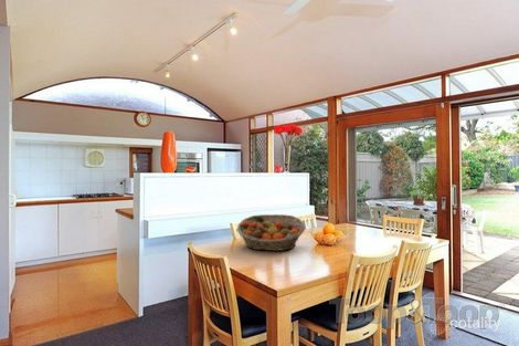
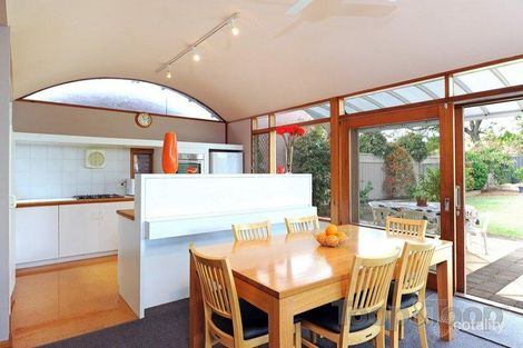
- fruit basket [236,213,306,252]
